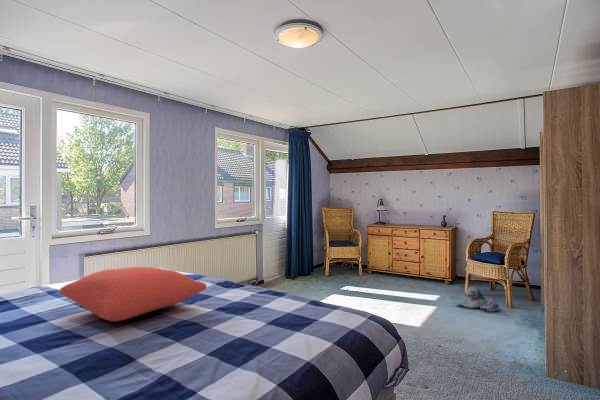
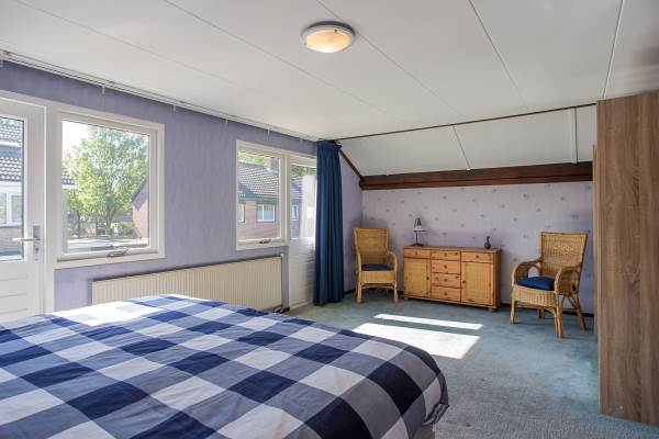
- plush toy [455,285,501,313]
- cushion [58,266,208,322]
